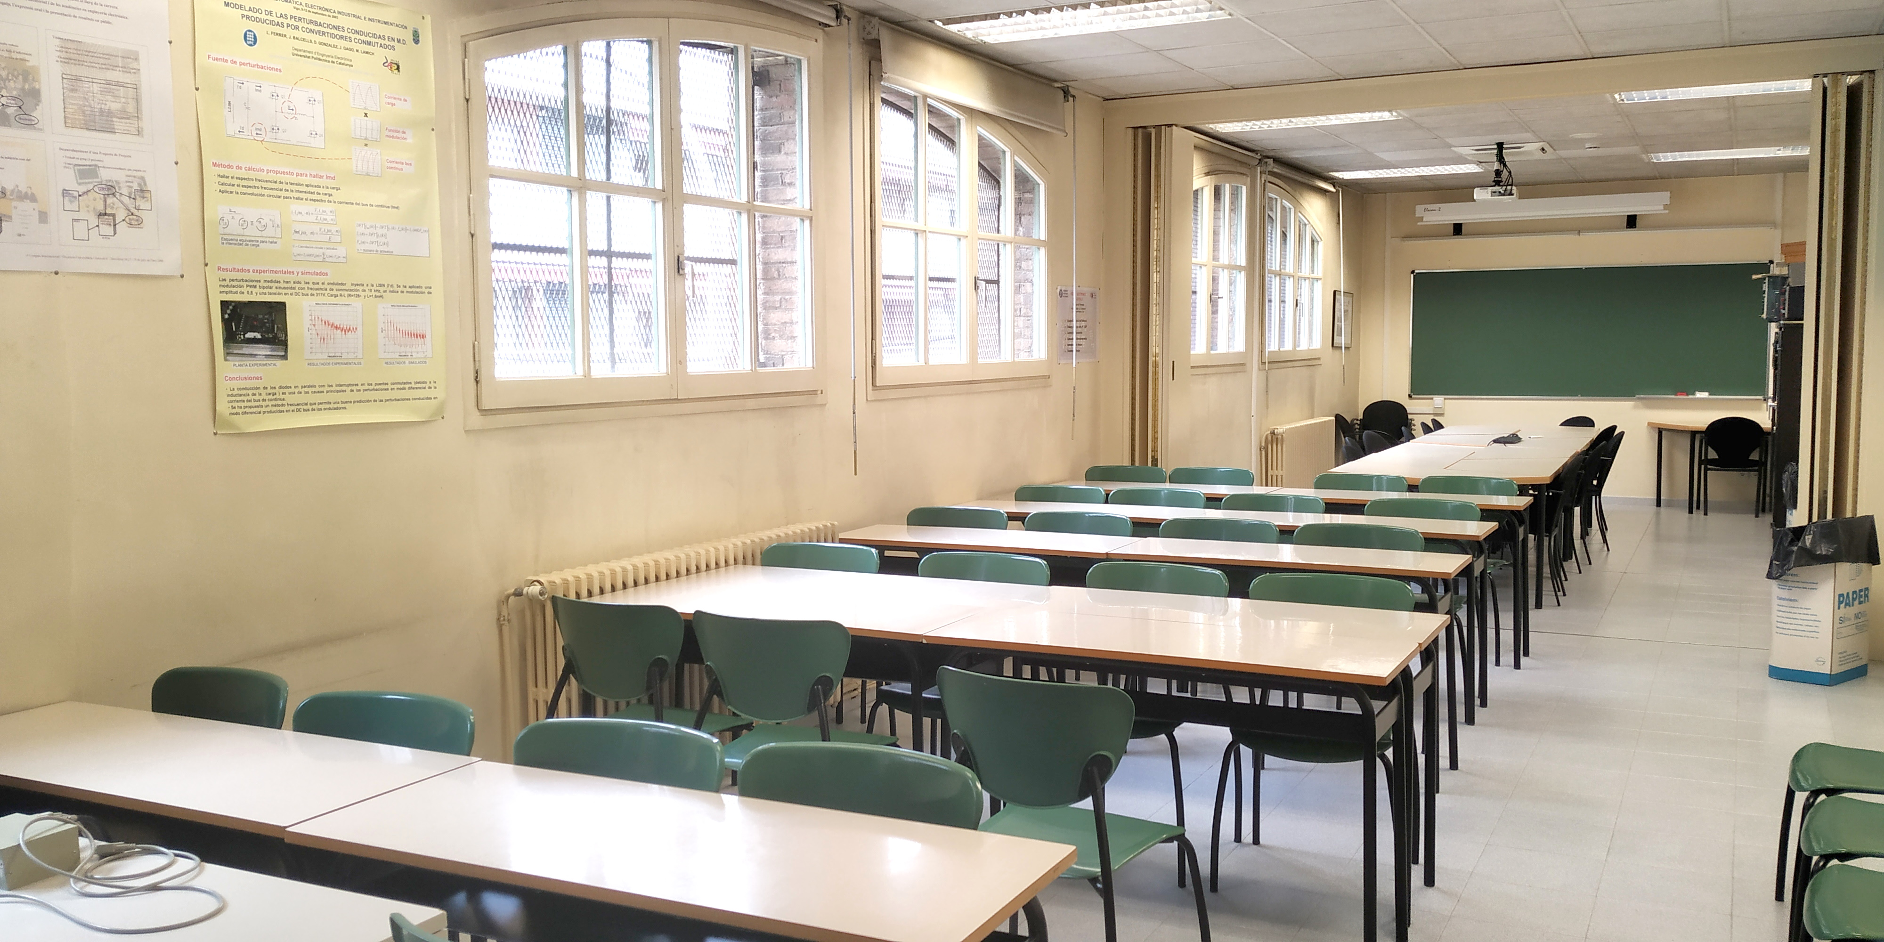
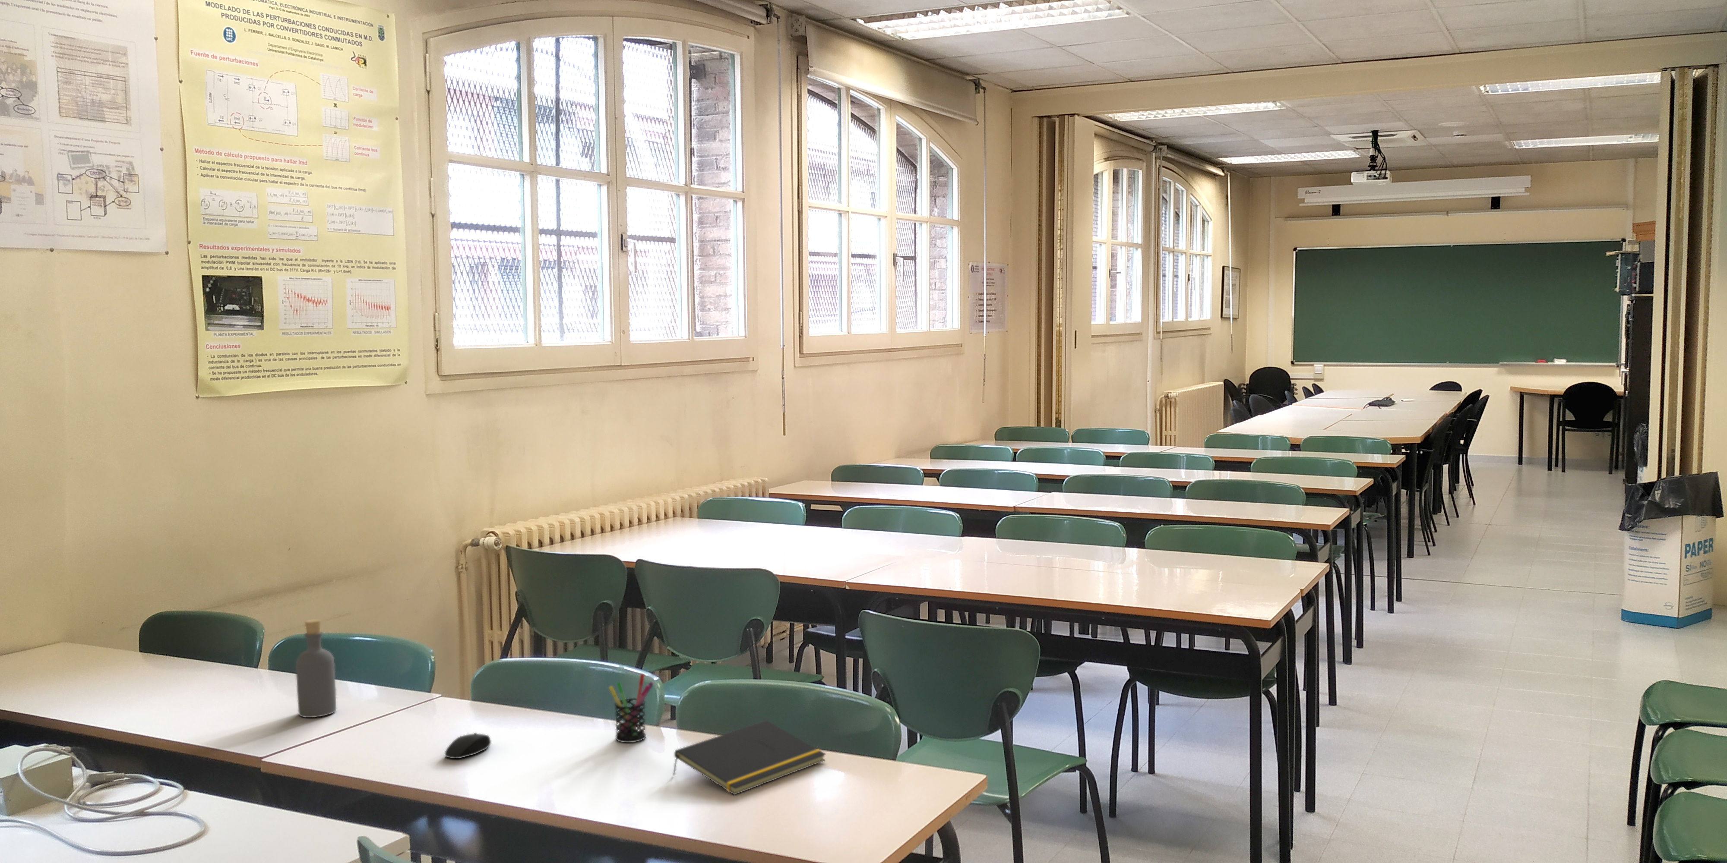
+ mouse [444,732,491,760]
+ bottle [295,619,337,718]
+ pen holder [609,674,653,743]
+ notepad [672,720,826,795]
